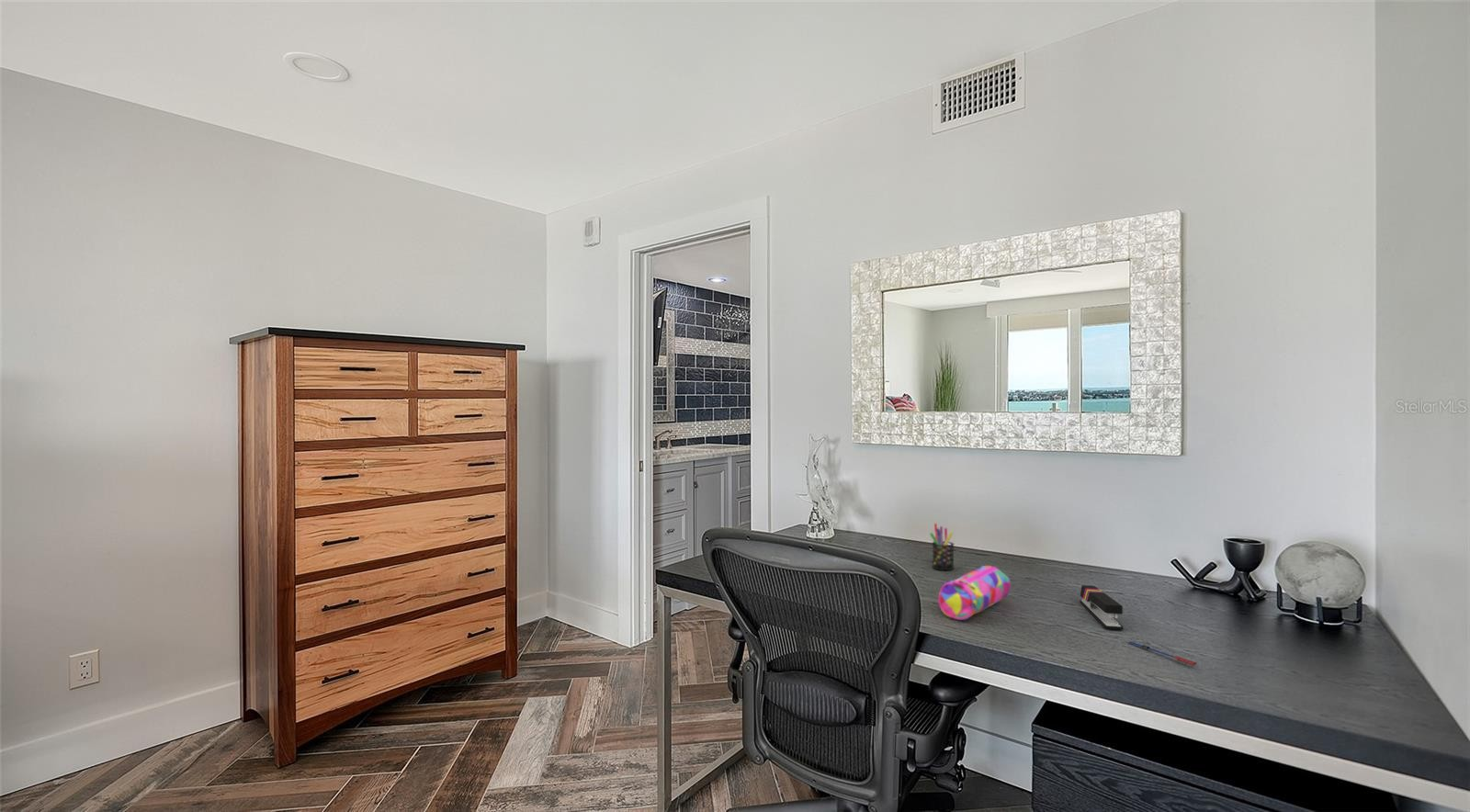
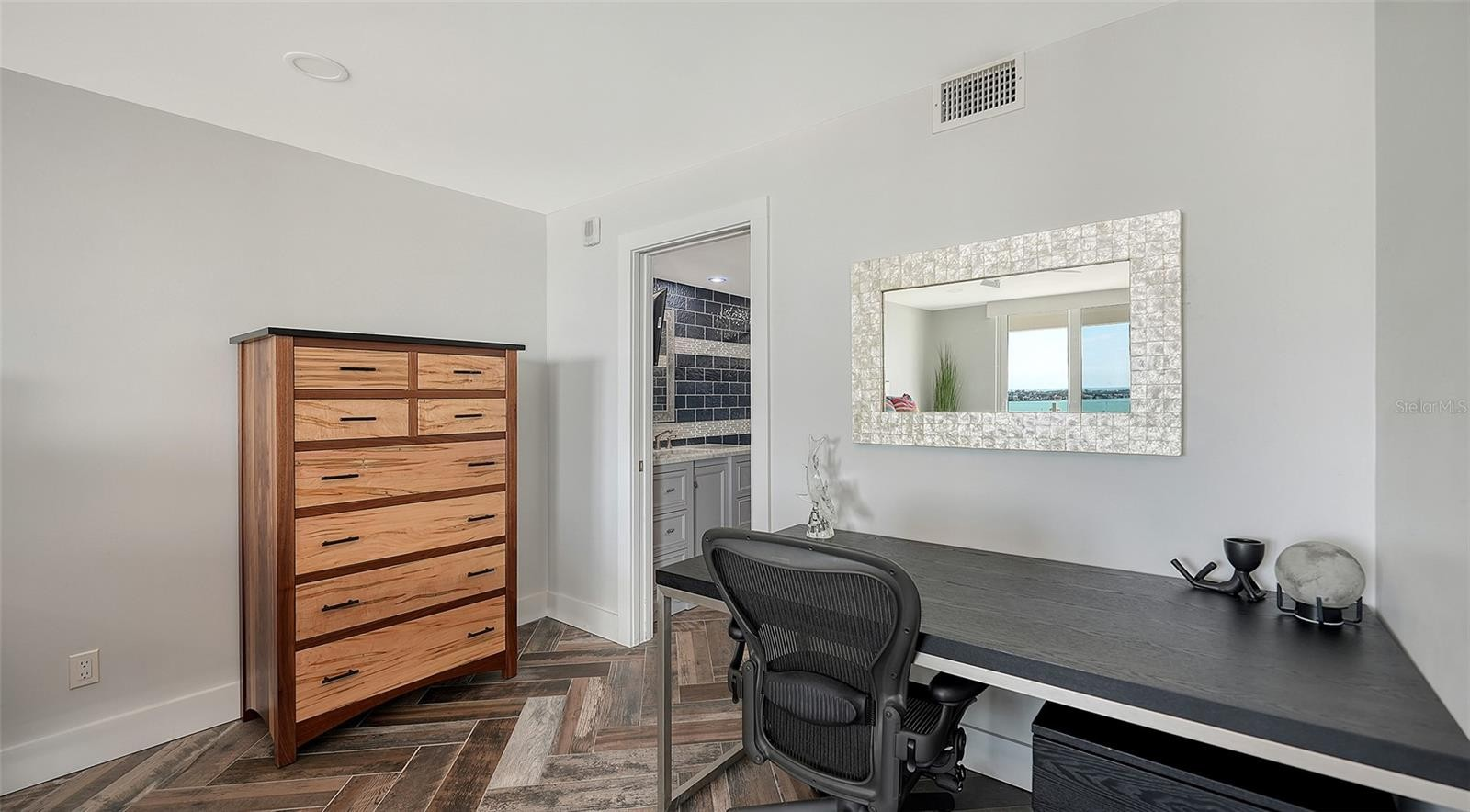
- pen holder [929,523,955,571]
- pencil case [937,565,1012,621]
- pen [1125,639,1197,667]
- stapler [1079,584,1125,631]
